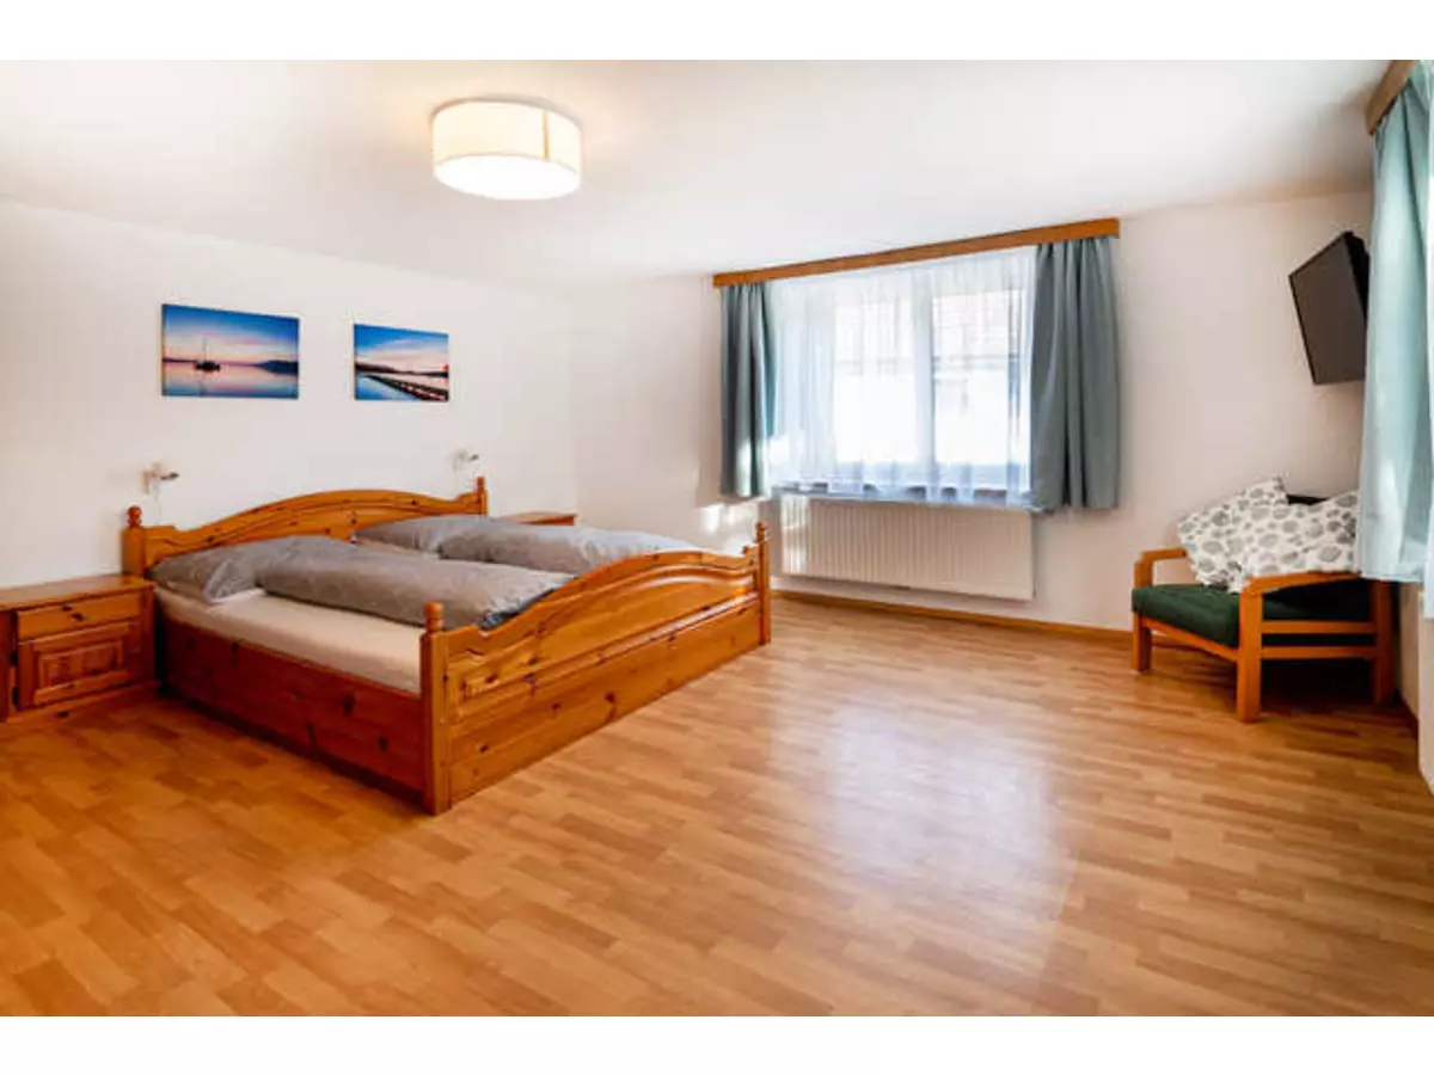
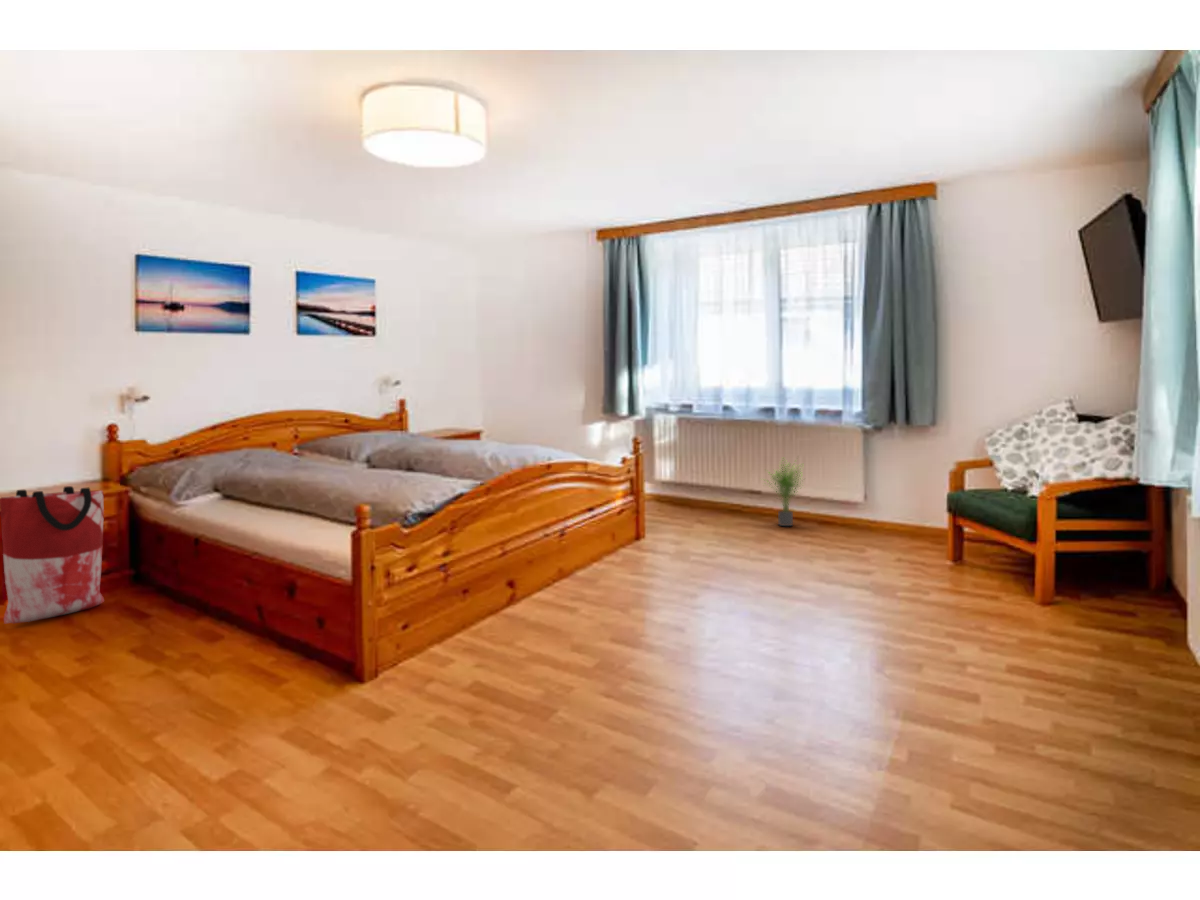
+ potted plant [757,456,805,527]
+ bag [0,485,105,625]
